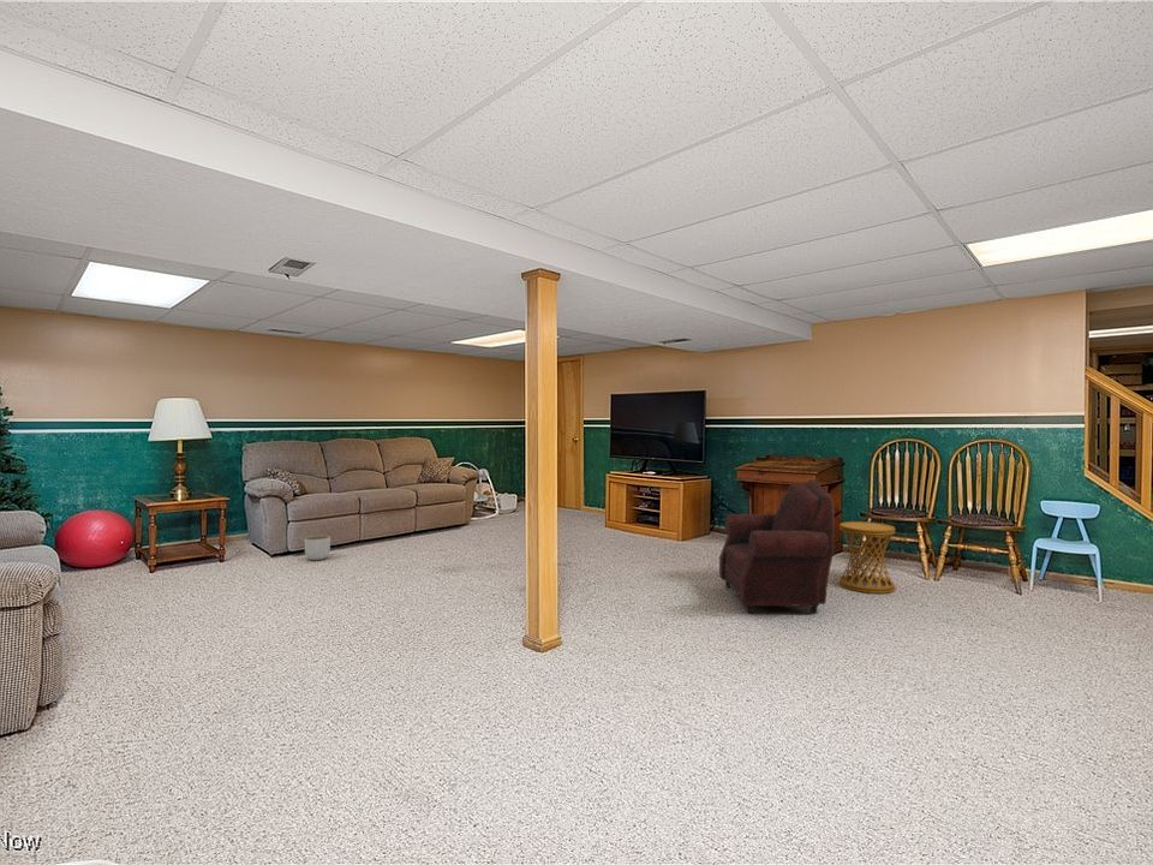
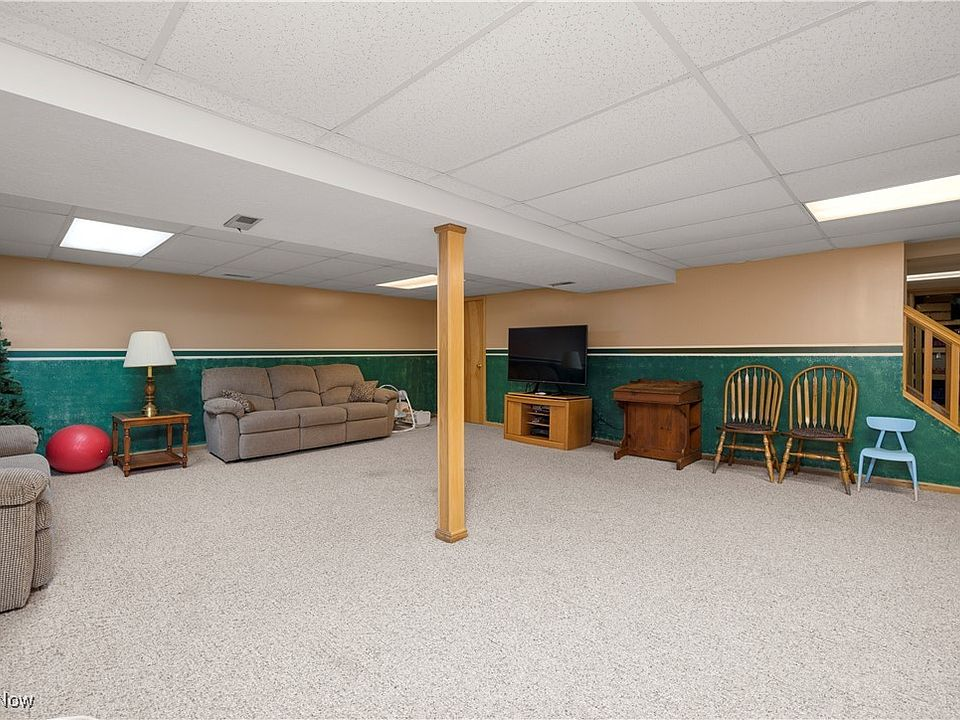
- side table [838,520,896,595]
- planter [304,535,331,561]
- armchair [718,478,836,614]
